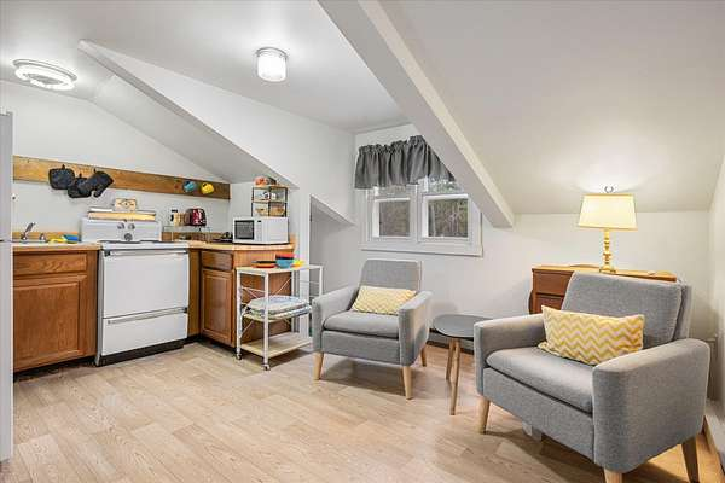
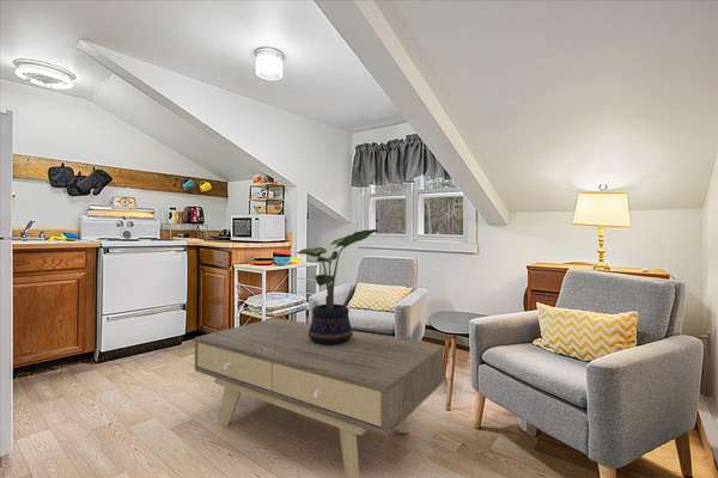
+ coffee table [194,317,445,478]
+ potted plant [296,228,379,345]
